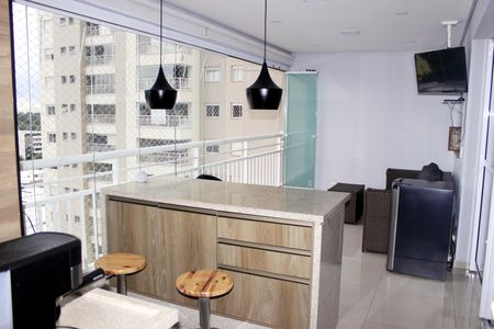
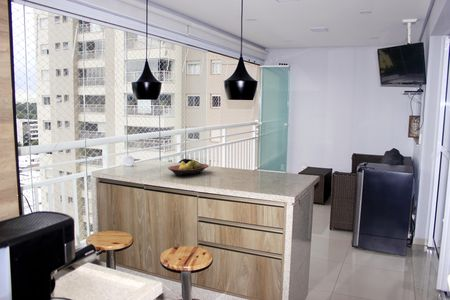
+ fruit bowl [167,159,210,177]
